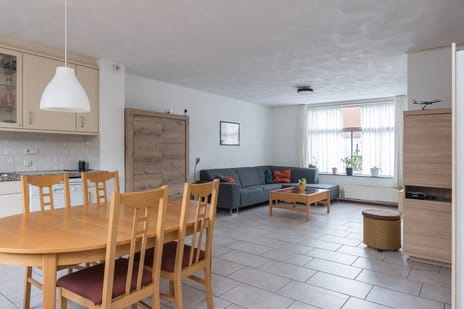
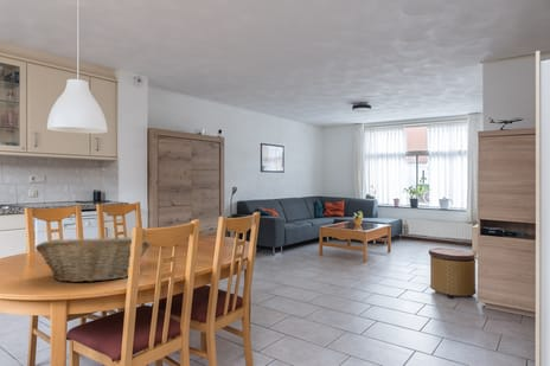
+ fruit basket [34,236,151,283]
